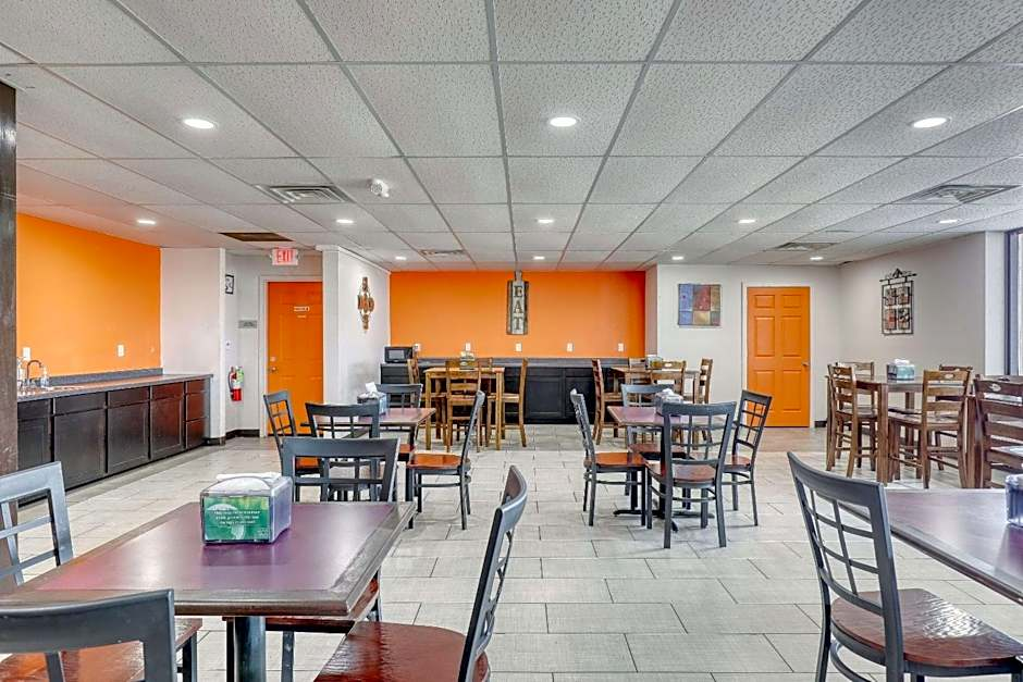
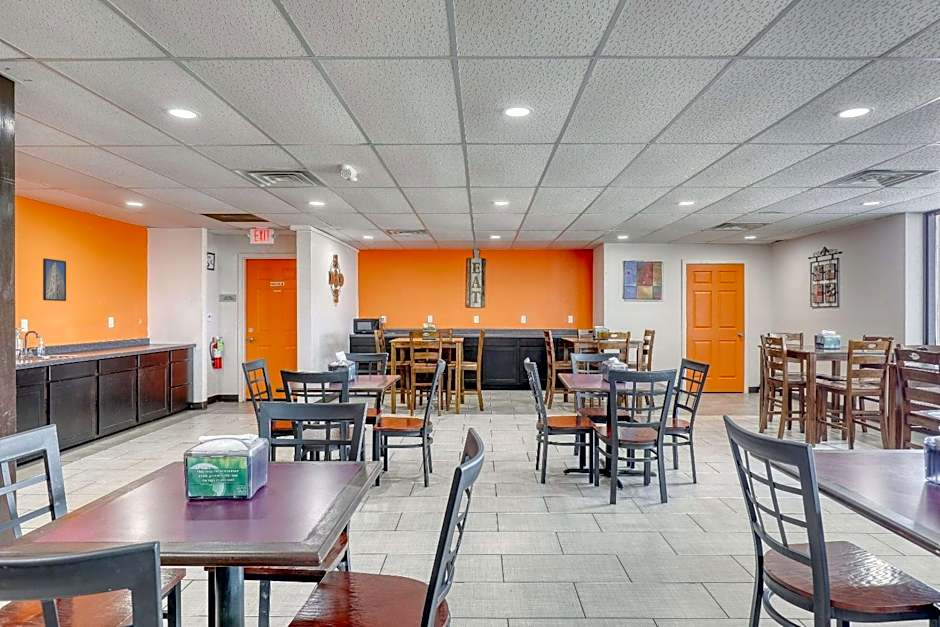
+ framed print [42,257,67,302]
